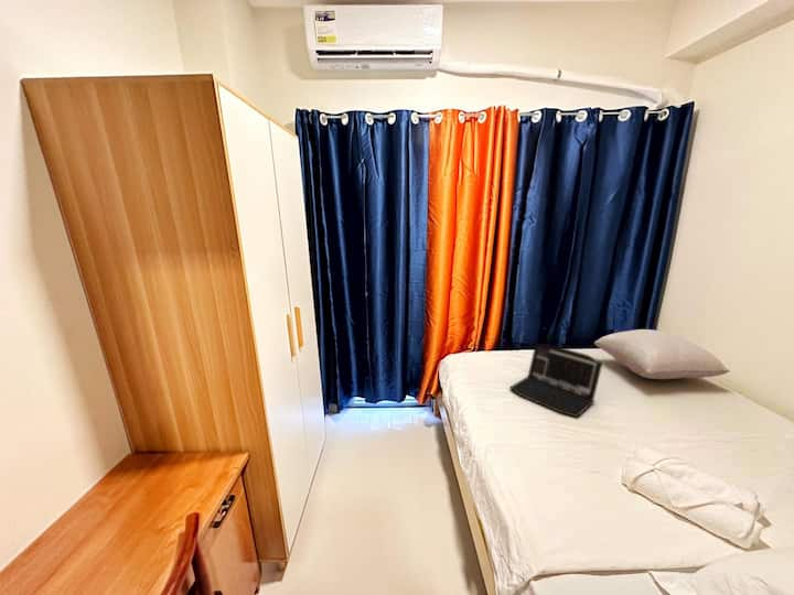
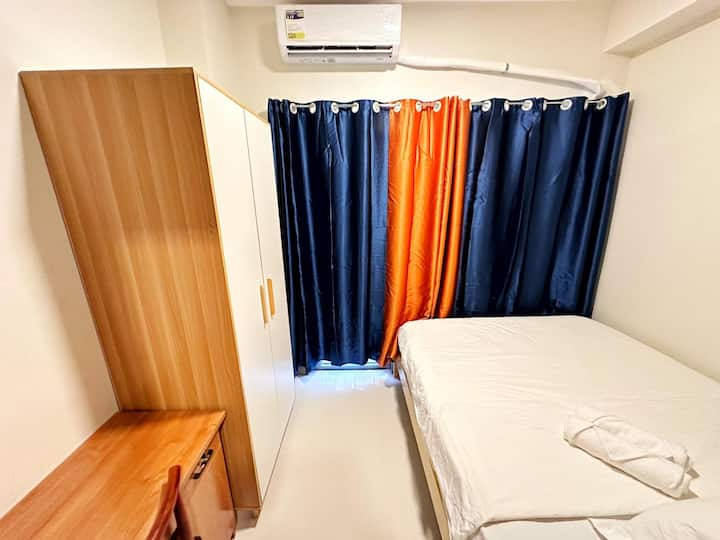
- laptop [508,343,603,419]
- pillow [593,328,731,380]
